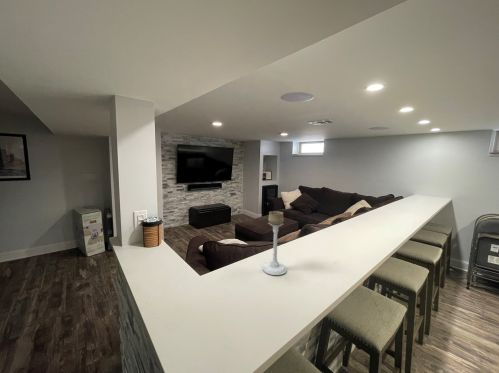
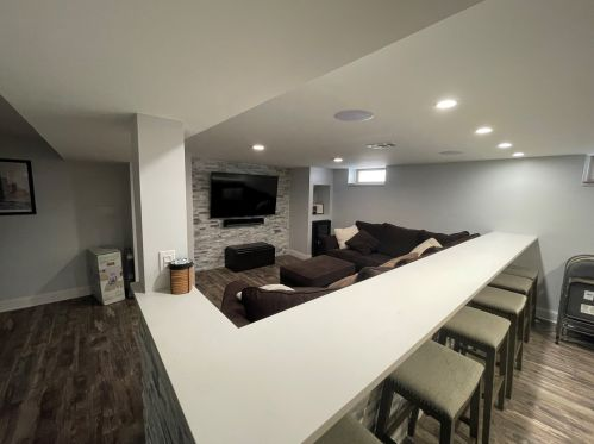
- candle holder [262,210,288,276]
